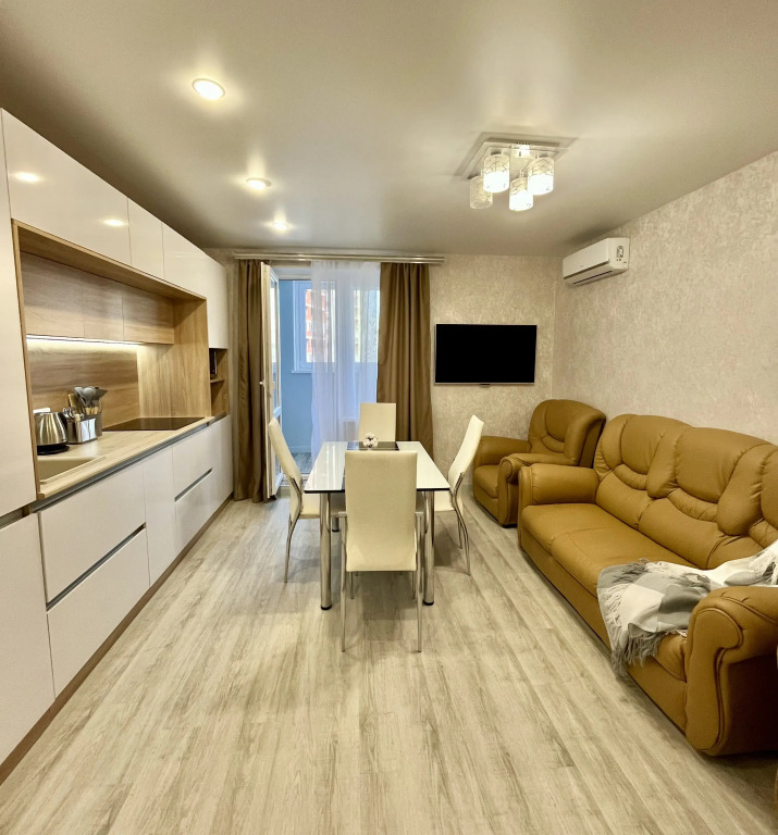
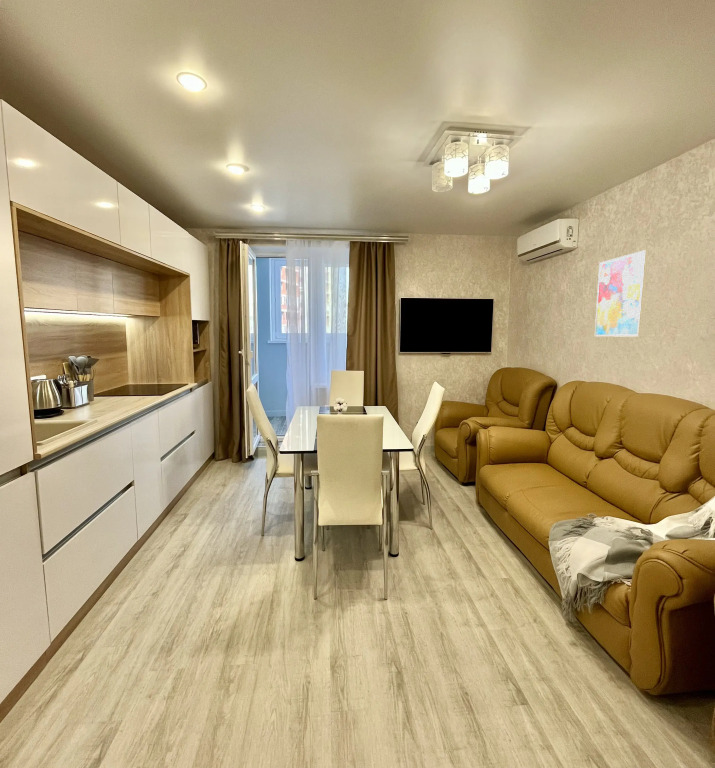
+ wall art [594,249,649,338]
